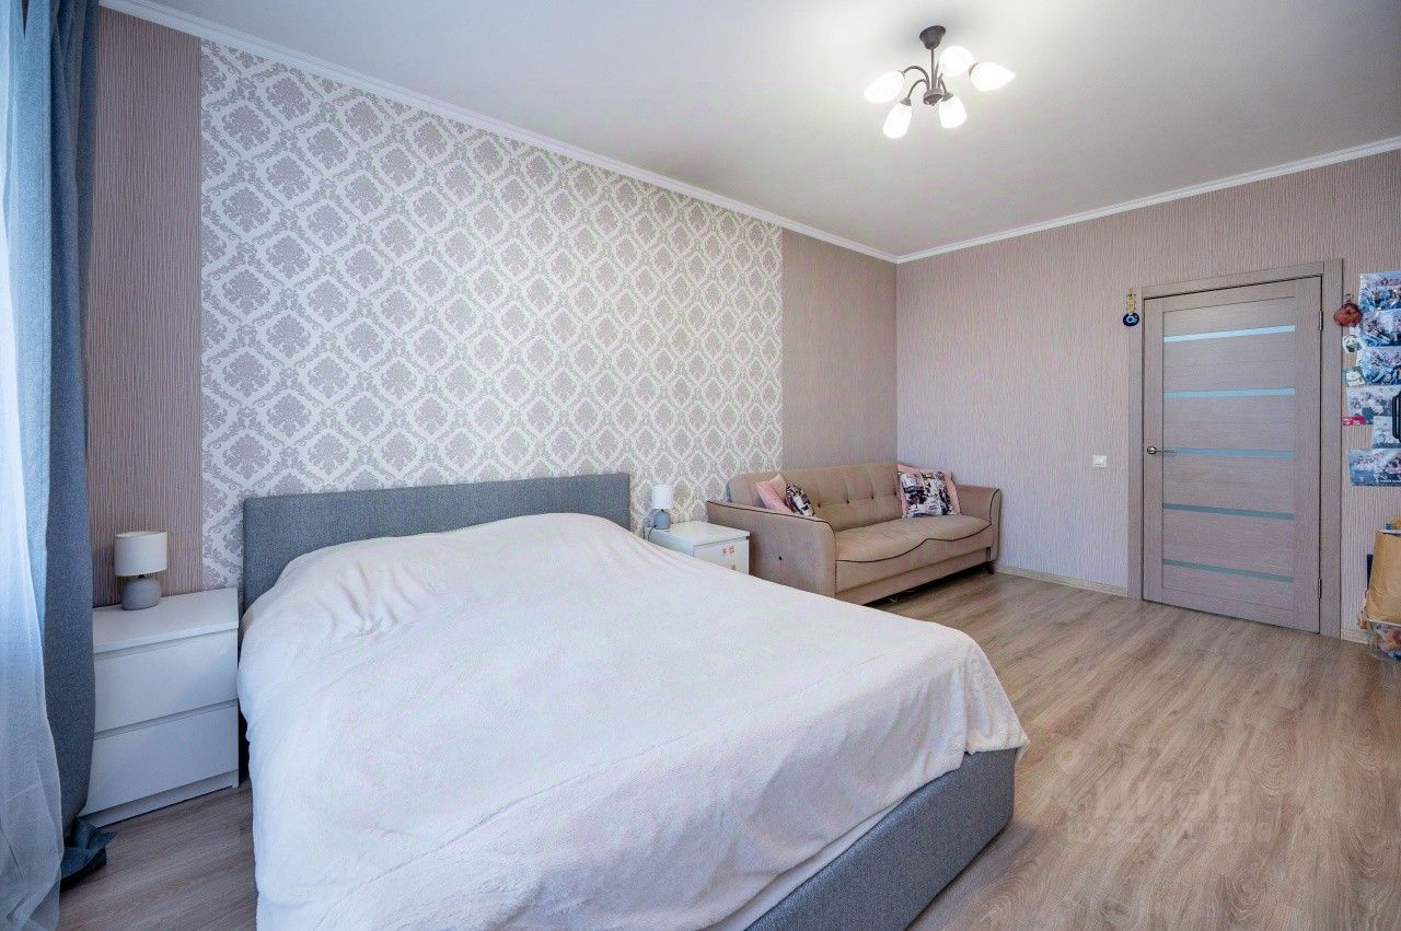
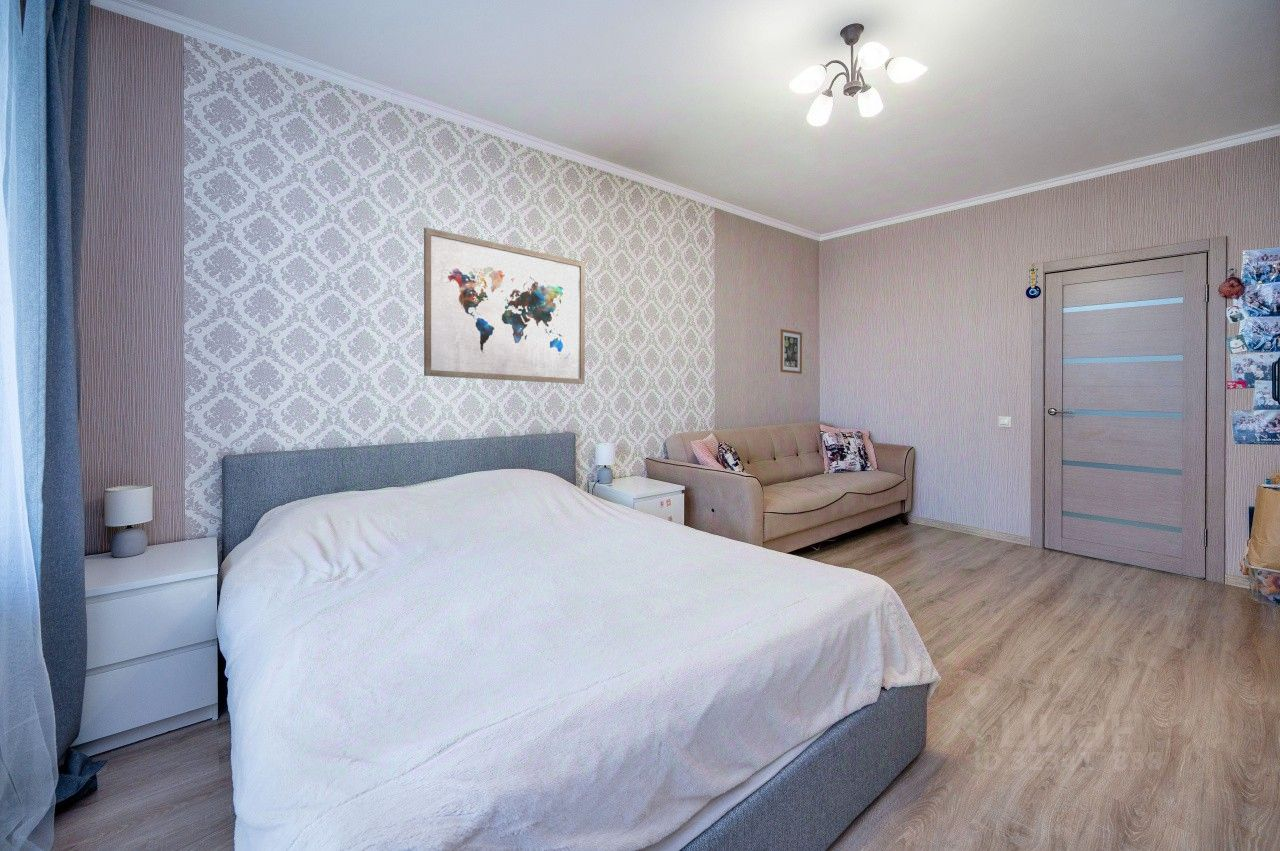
+ wall art [779,328,803,375]
+ wall art [423,226,586,385]
